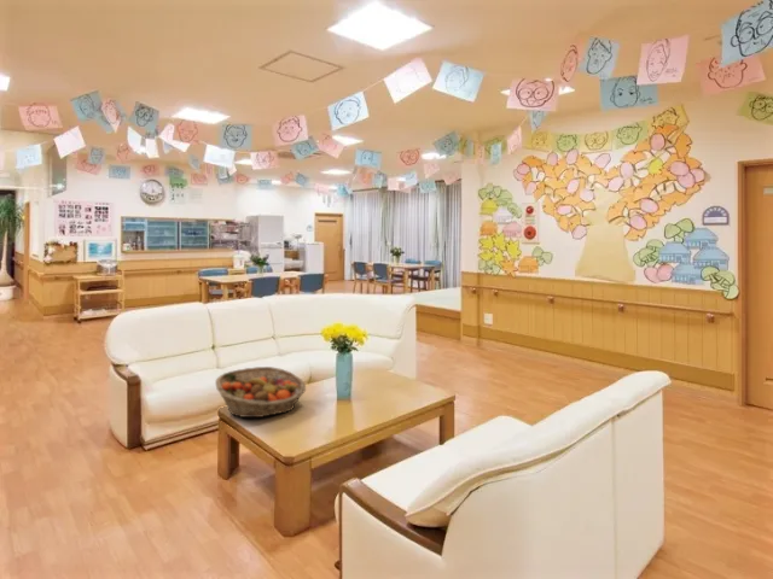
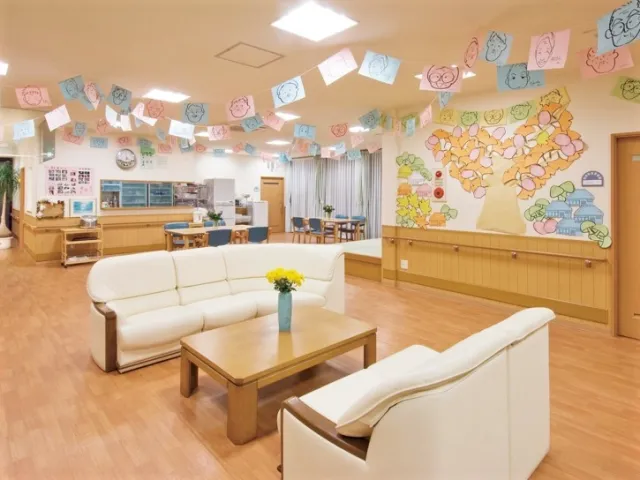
- fruit basket [214,365,307,419]
